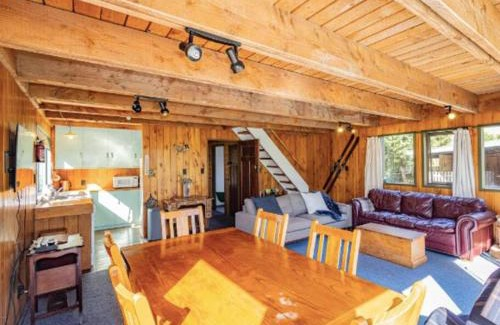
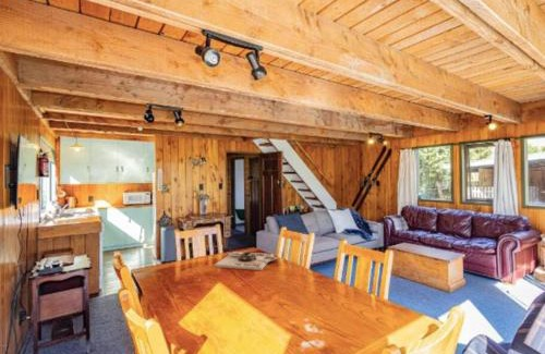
+ board game [214,249,279,271]
